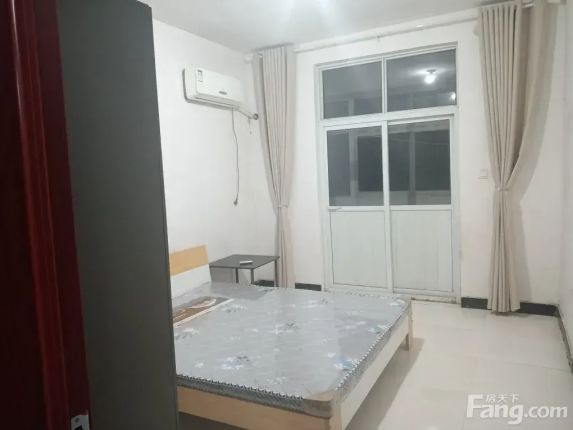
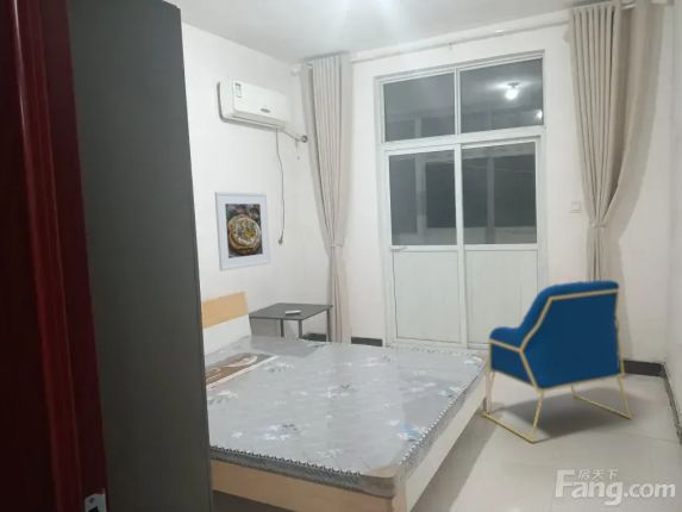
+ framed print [214,191,271,271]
+ armchair [482,279,632,443]
